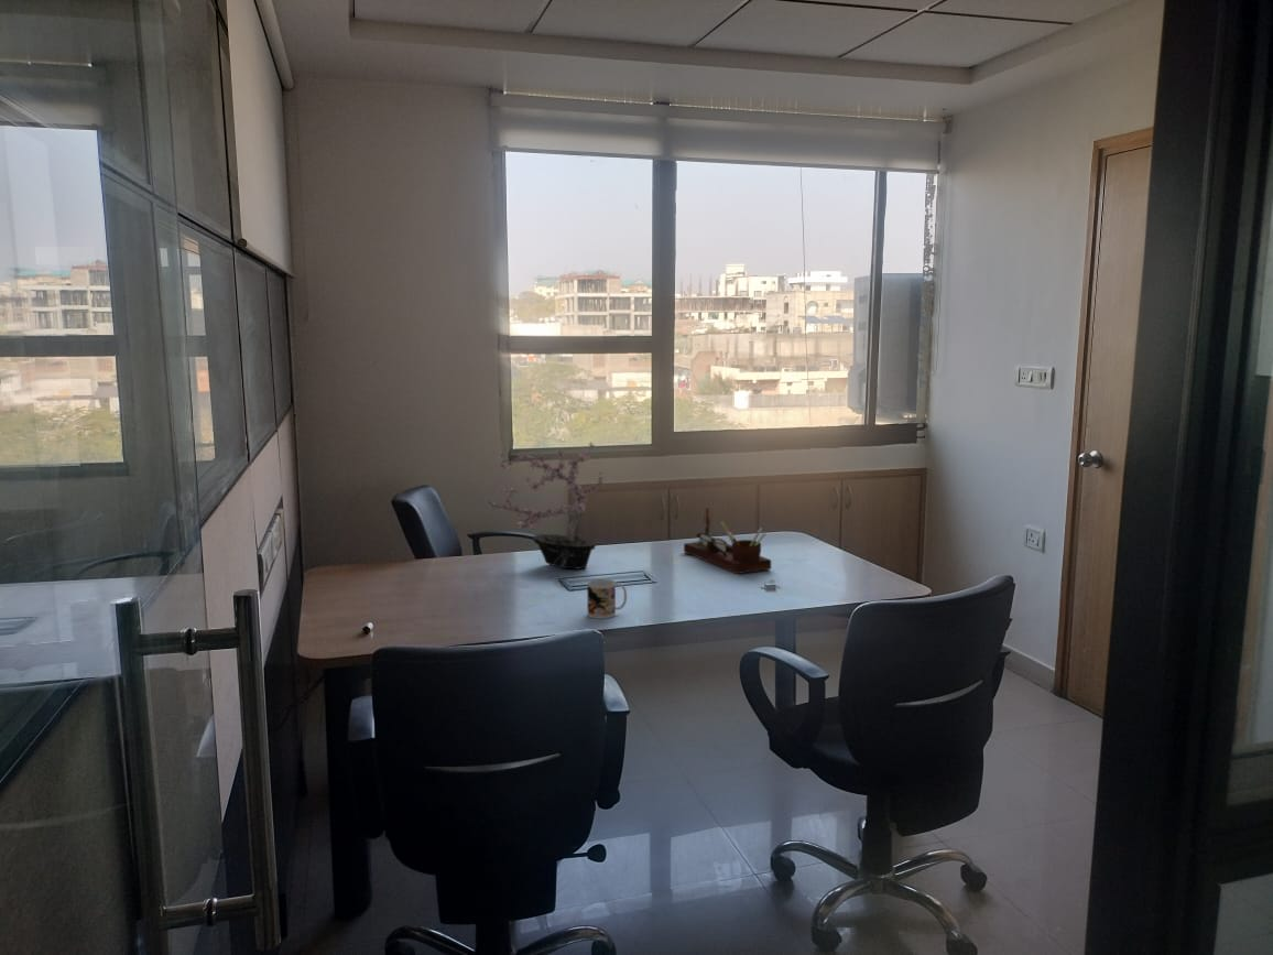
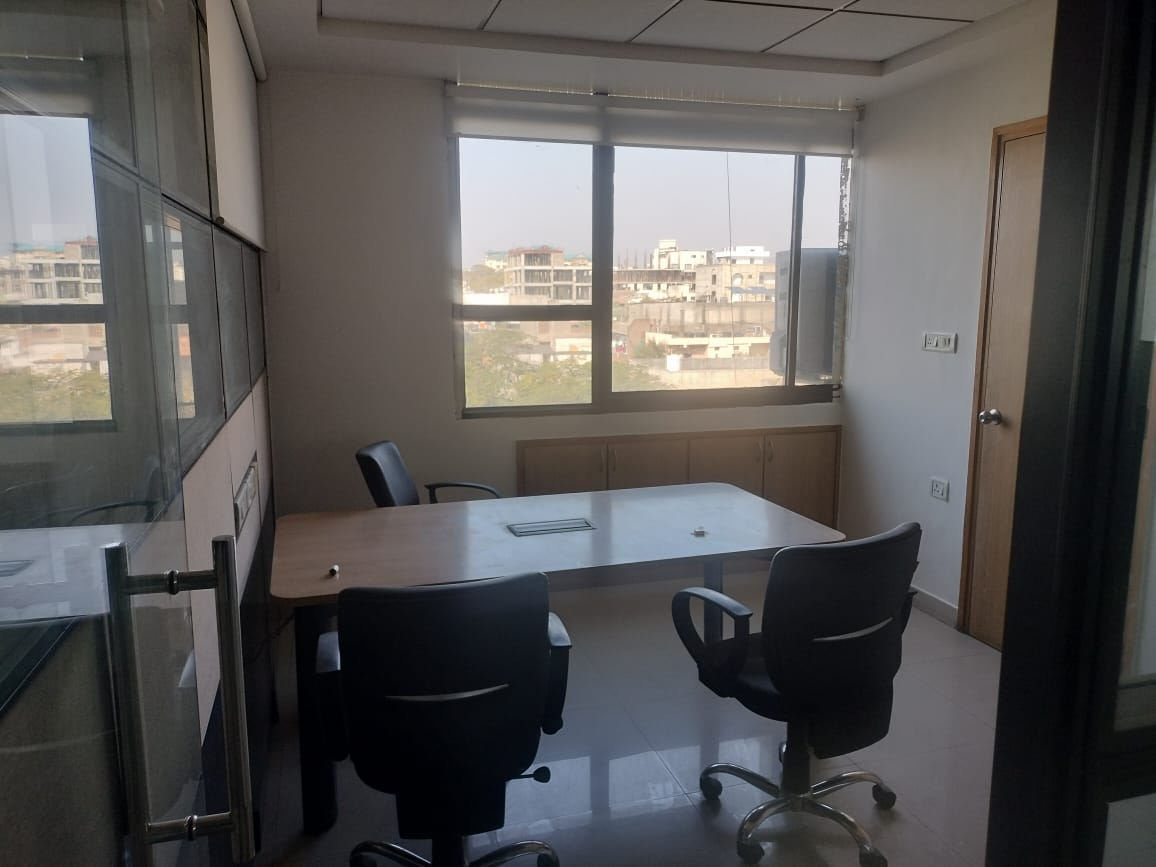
- potted plant [485,441,606,569]
- mug [586,578,628,620]
- desk organizer [683,504,772,575]
